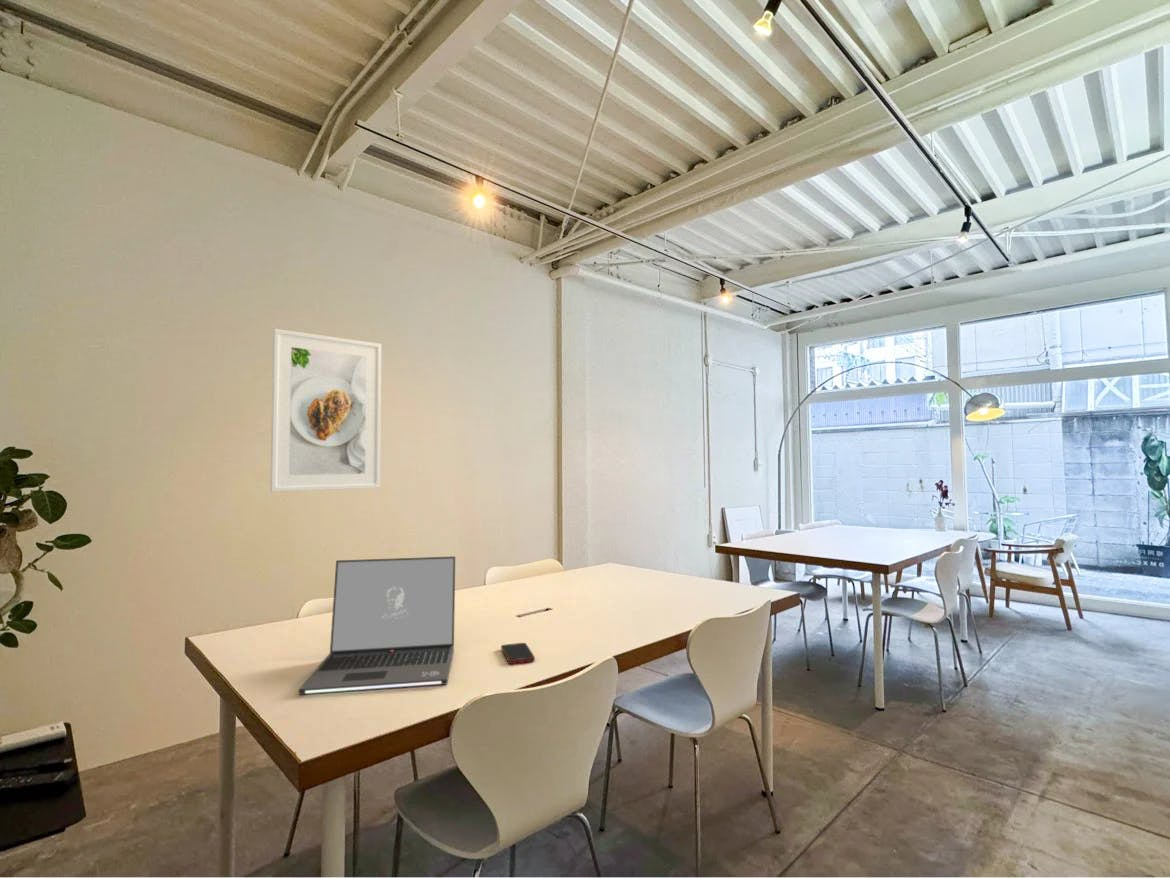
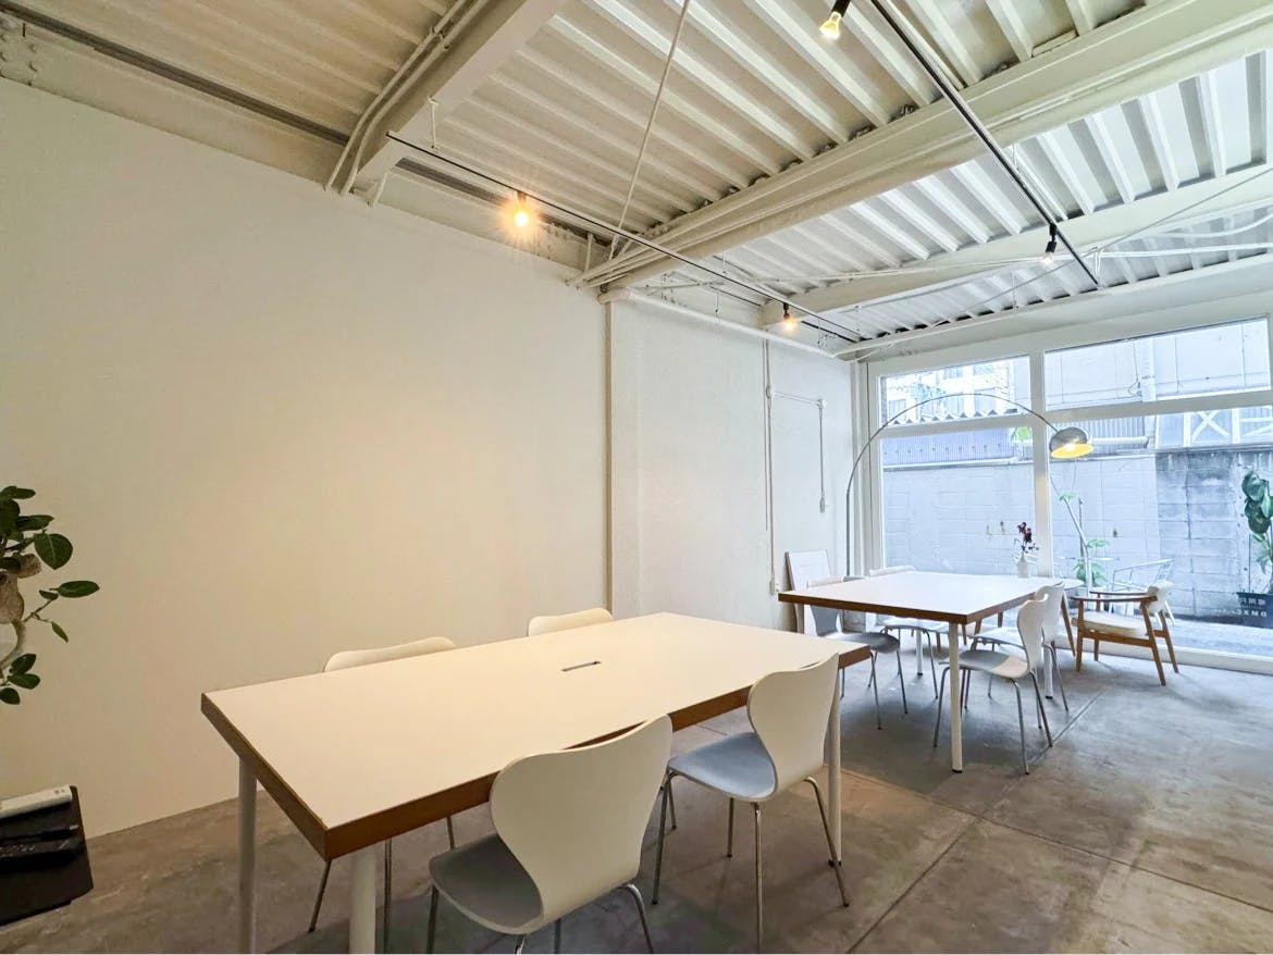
- laptop [298,555,456,696]
- cell phone [500,642,536,665]
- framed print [269,328,382,493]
